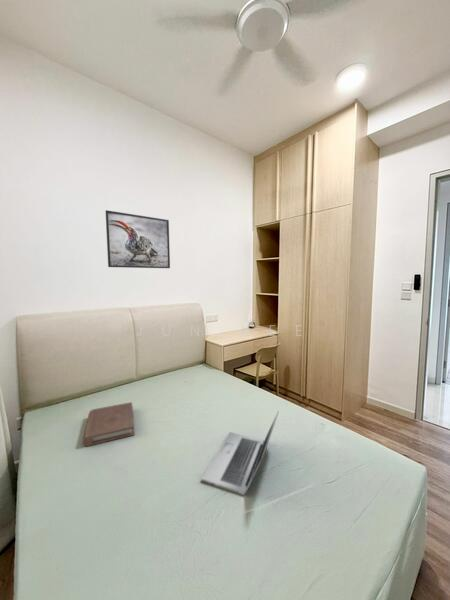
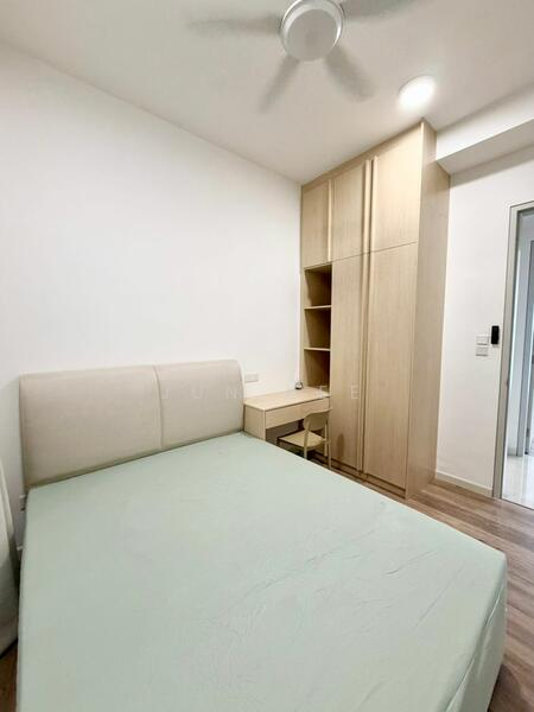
- book [82,401,136,447]
- laptop [200,410,280,496]
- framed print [105,209,171,269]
